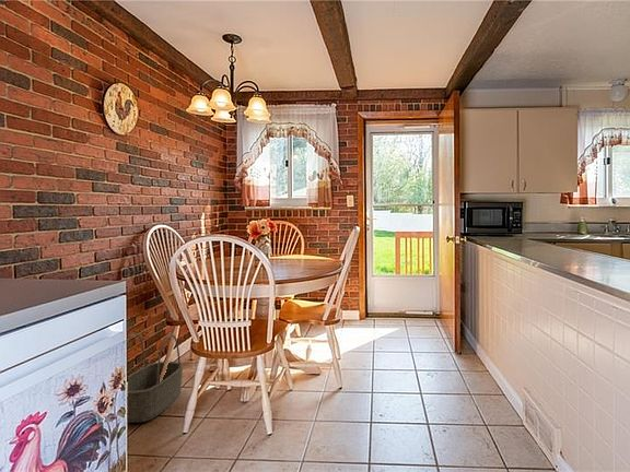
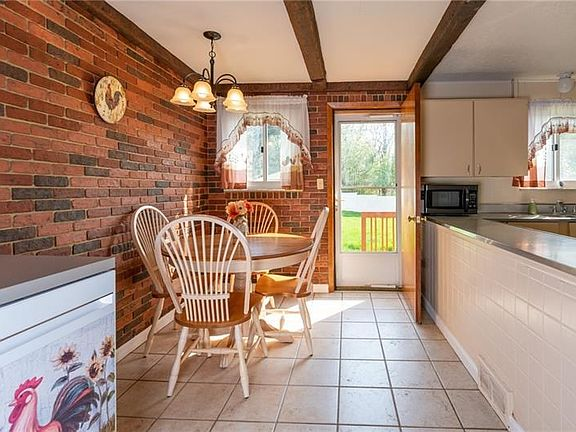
- basket [126,333,184,424]
